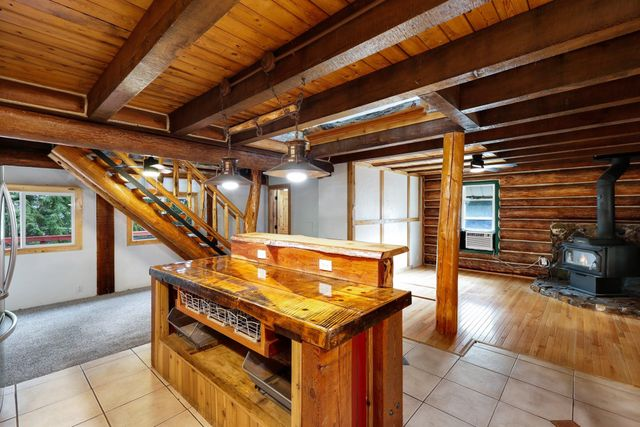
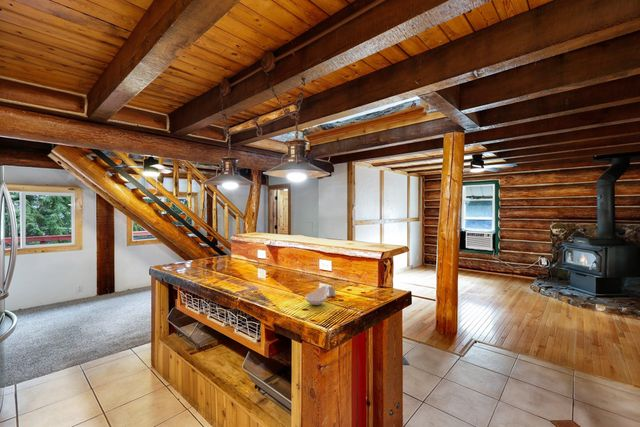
+ spoon rest [304,284,337,306]
